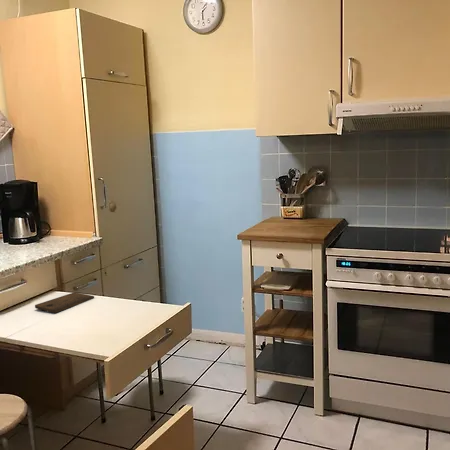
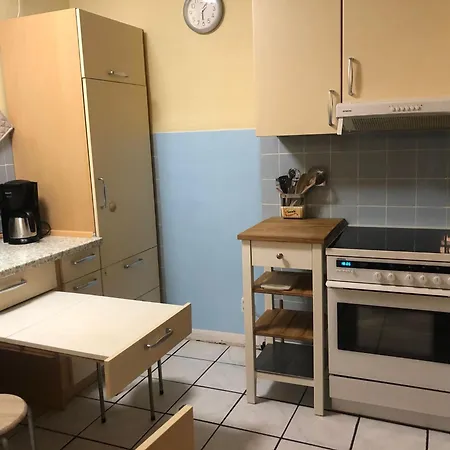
- cutting board [34,291,95,314]
